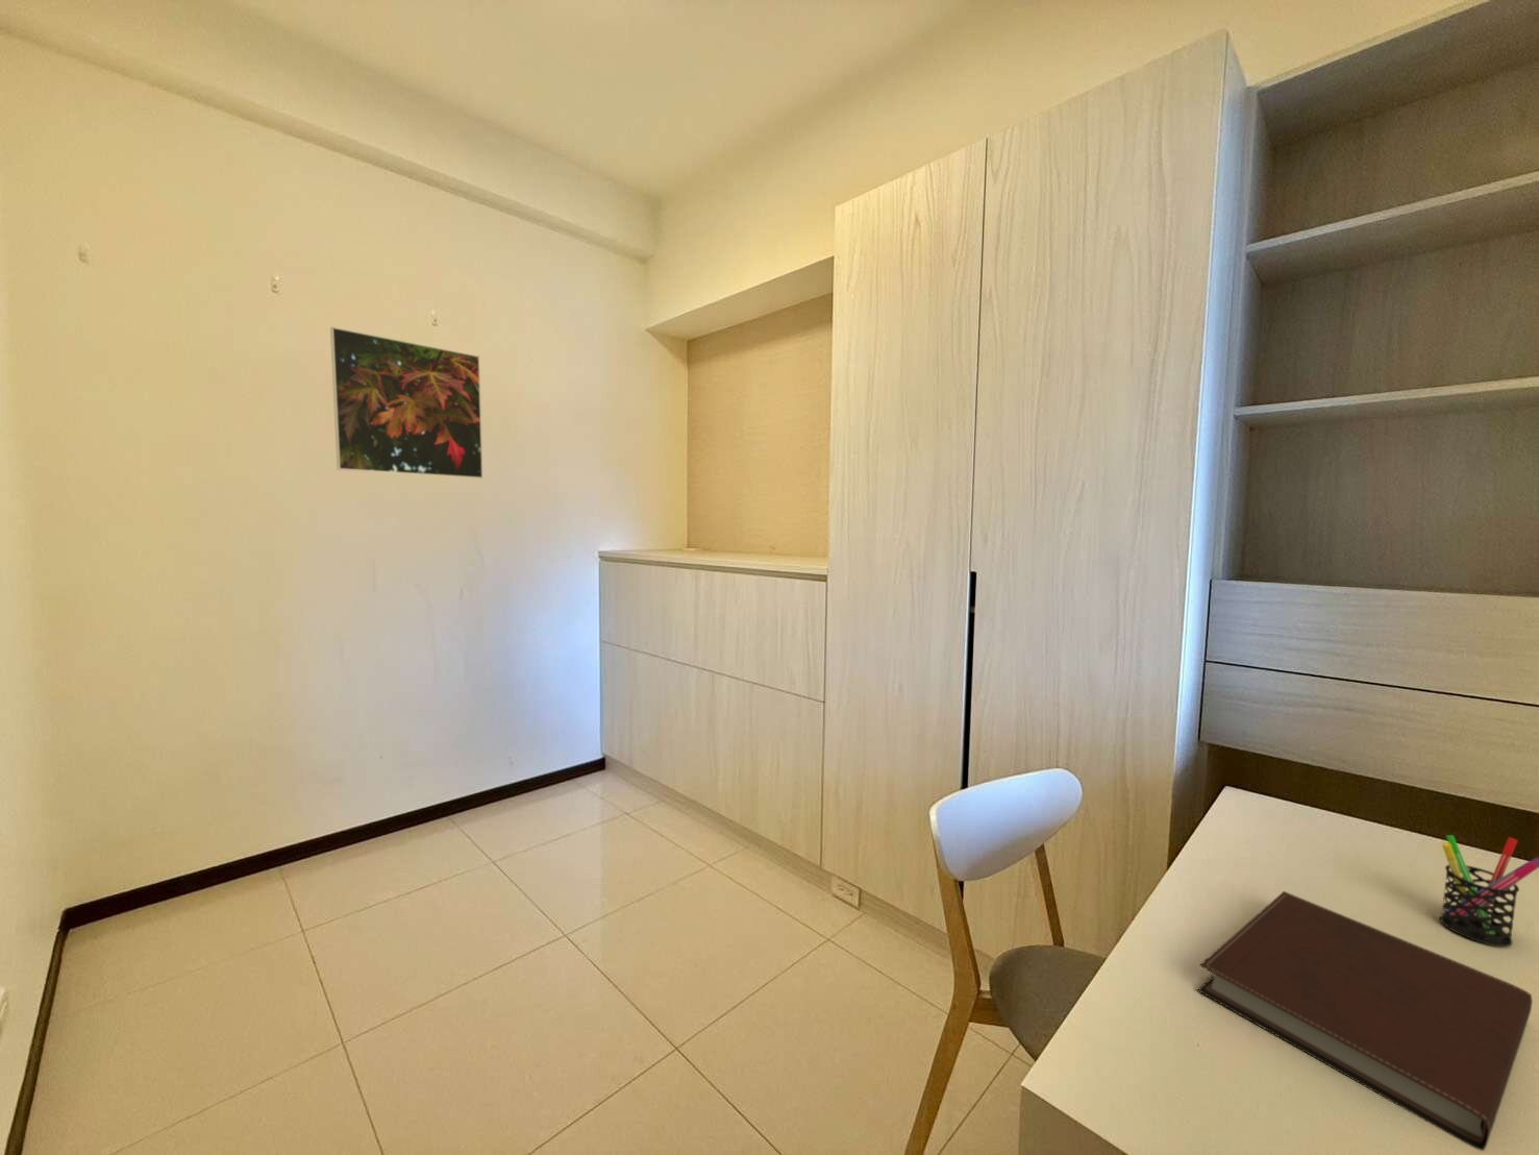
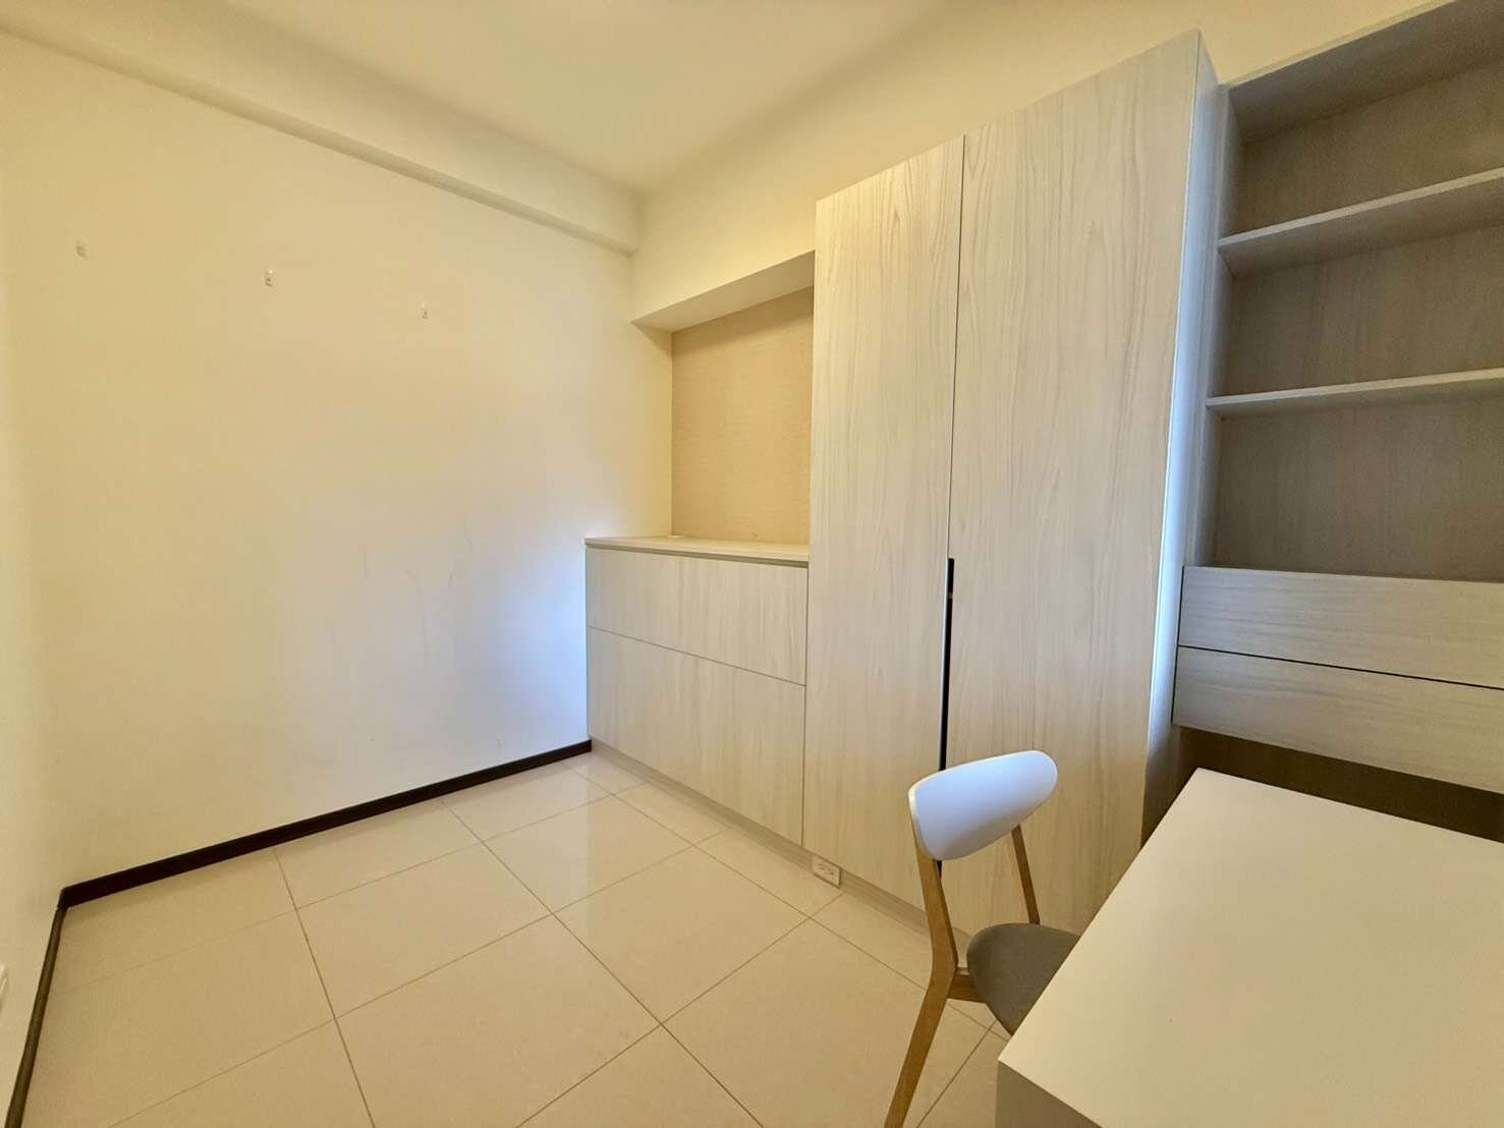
- pen holder [1440,833,1539,948]
- notebook [1196,891,1533,1151]
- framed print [329,326,484,479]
